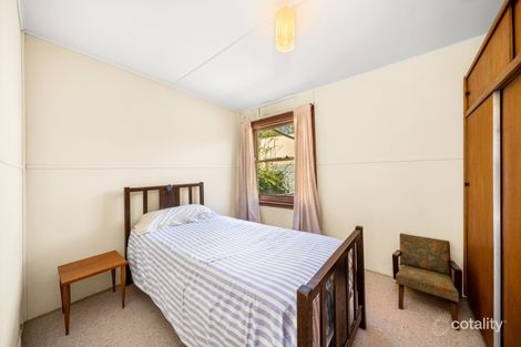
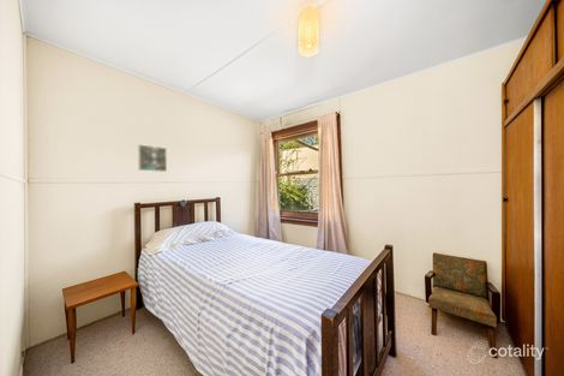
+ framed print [137,143,168,173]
